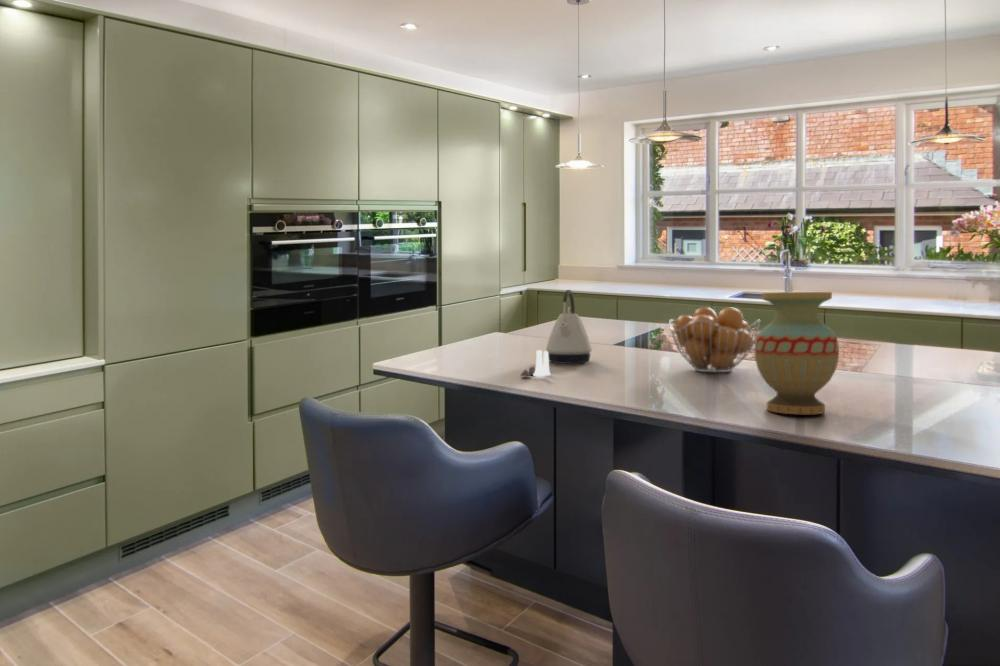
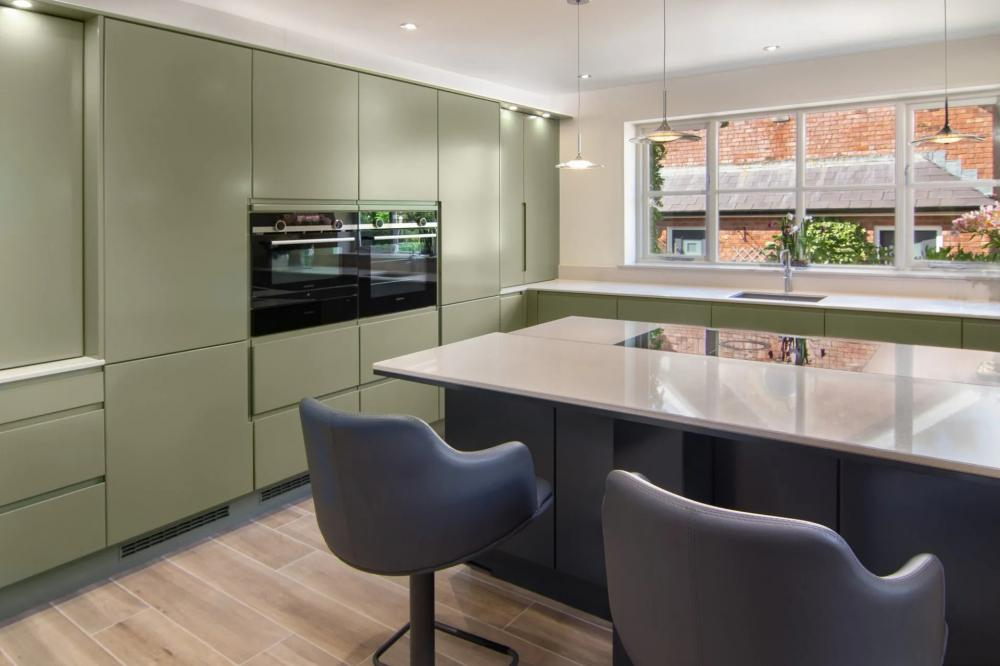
- vase [754,291,840,415]
- fruit basket [668,306,761,373]
- kettle [545,289,593,364]
- salt and pepper shaker set [520,349,552,377]
